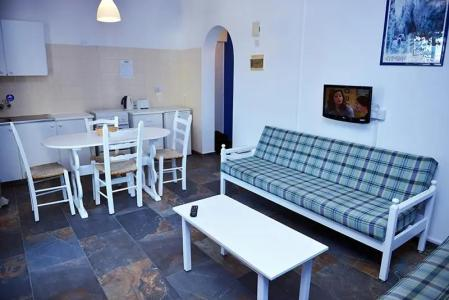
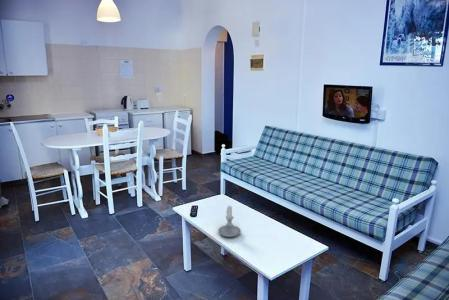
+ candle [218,205,242,238]
